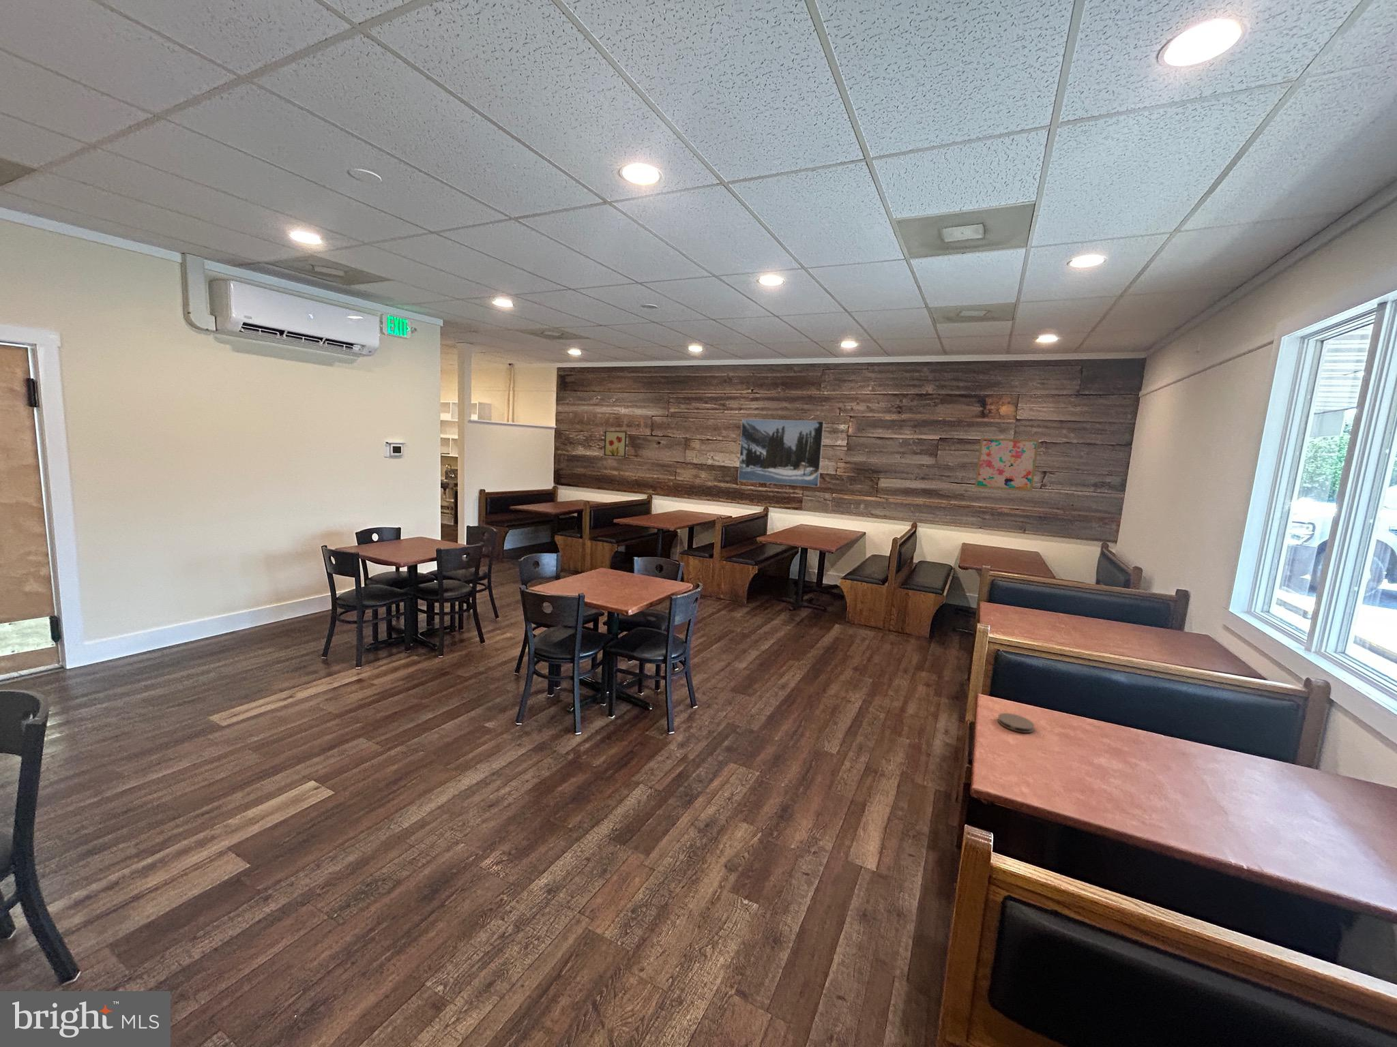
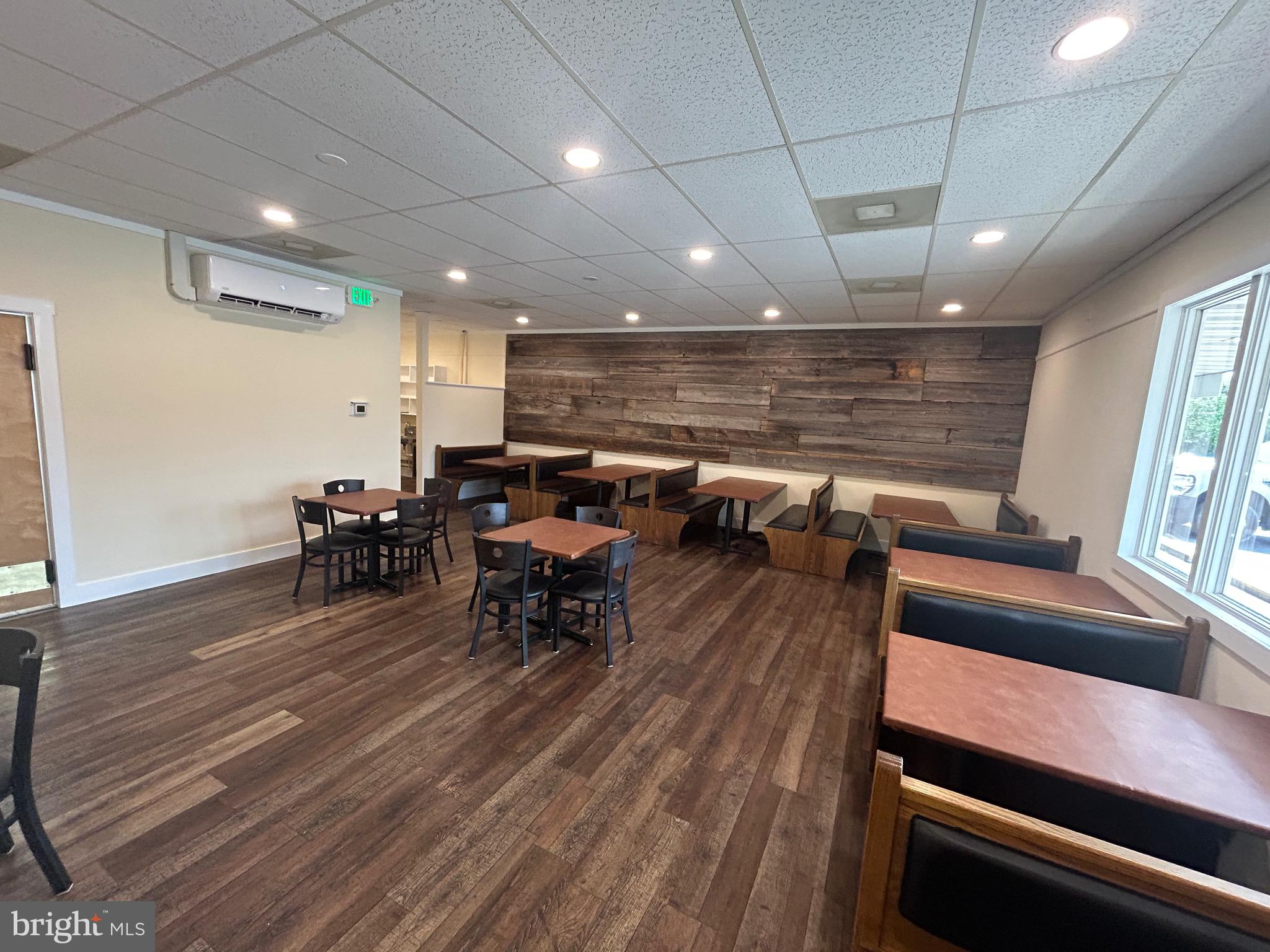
- coaster [997,713,1035,734]
- wall art [604,430,628,458]
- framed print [737,419,825,487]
- wall art [975,437,1040,492]
